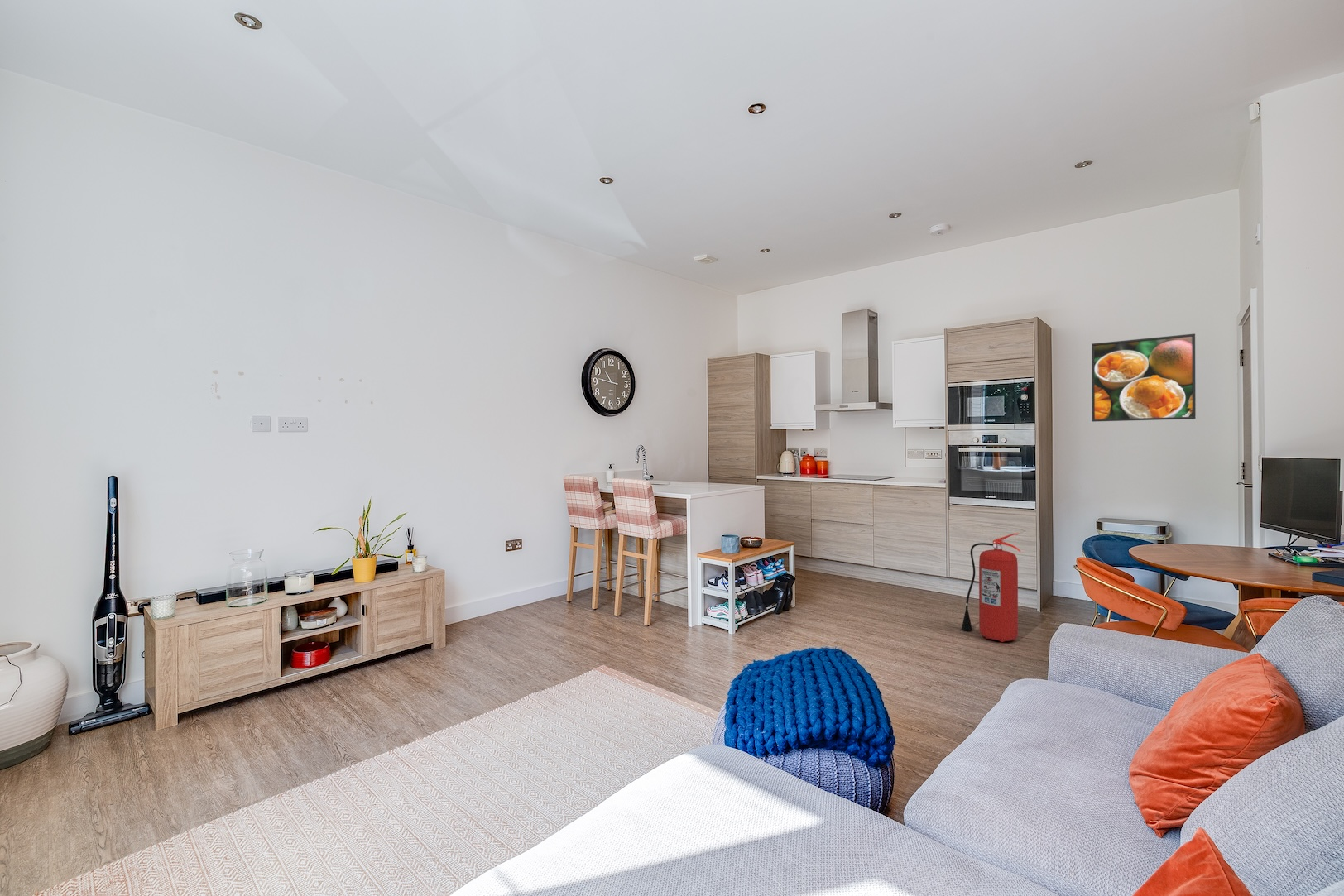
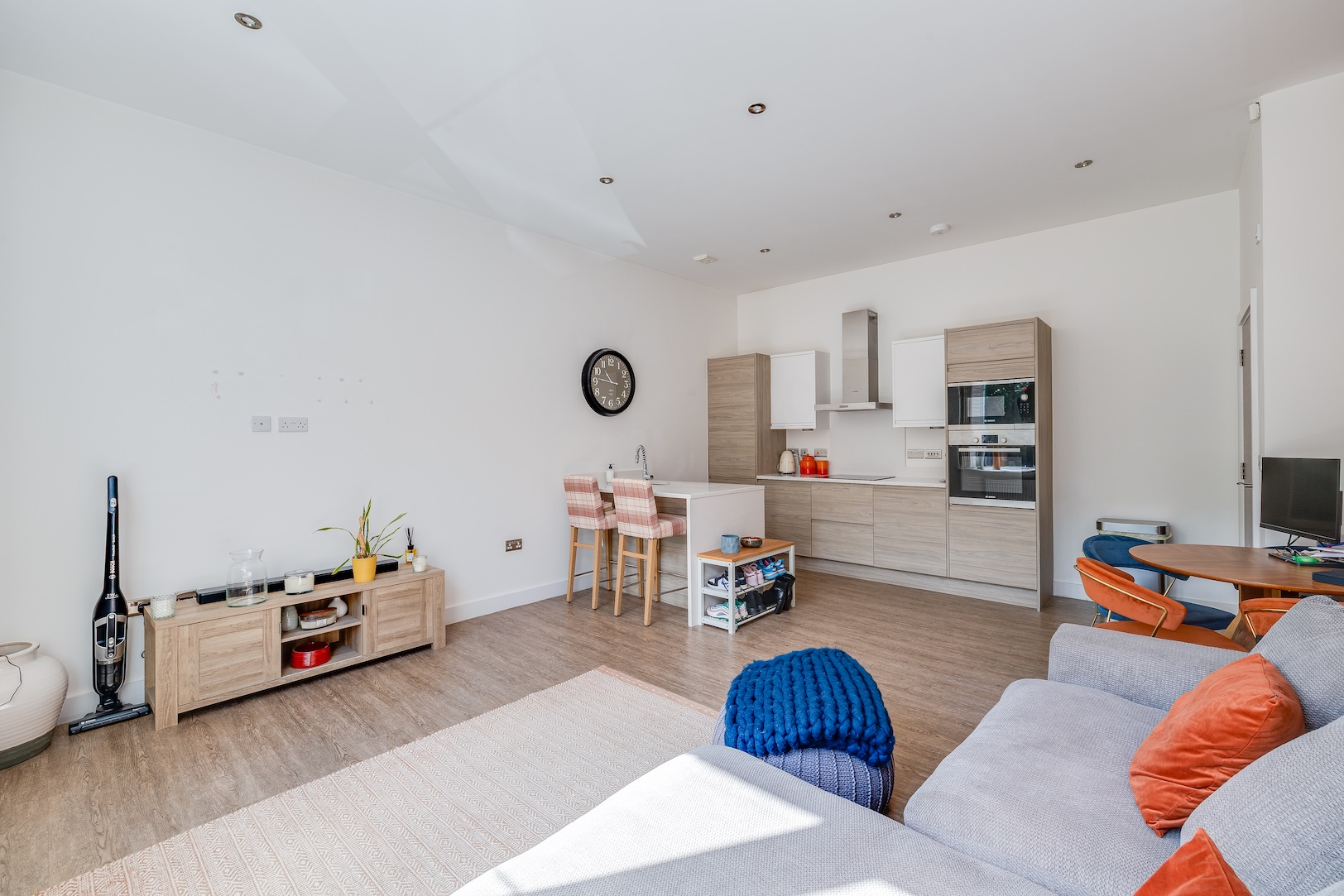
- fire extinguisher [961,533,1021,643]
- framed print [1091,333,1197,423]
